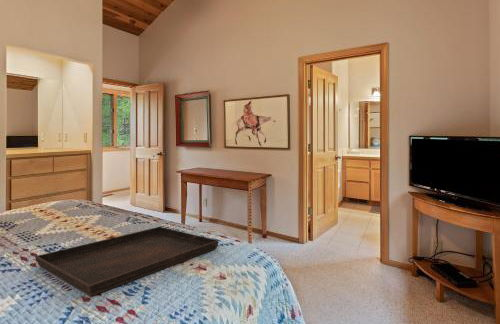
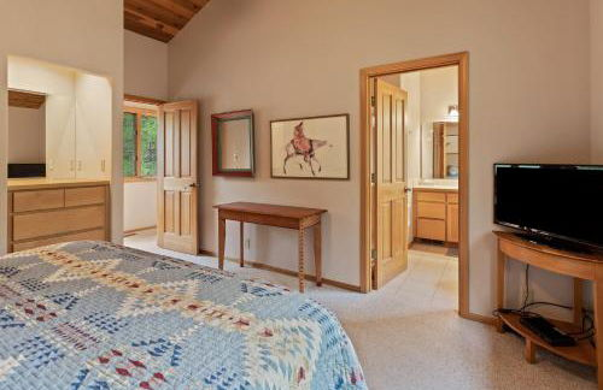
- serving tray [34,226,219,297]
